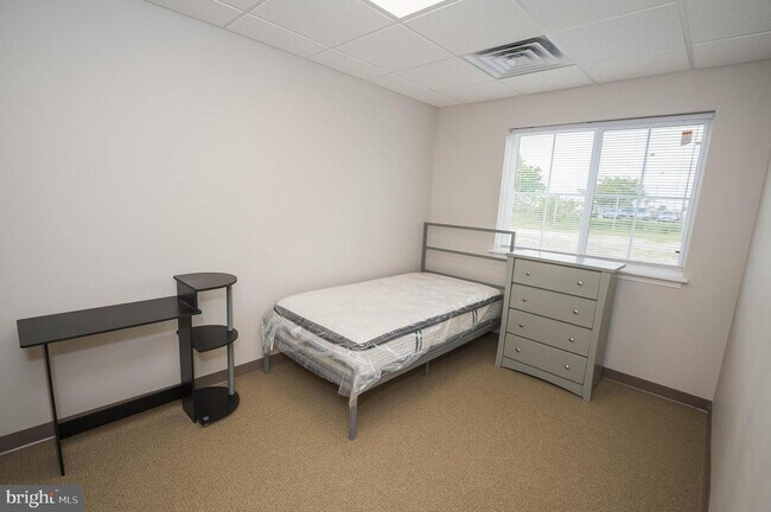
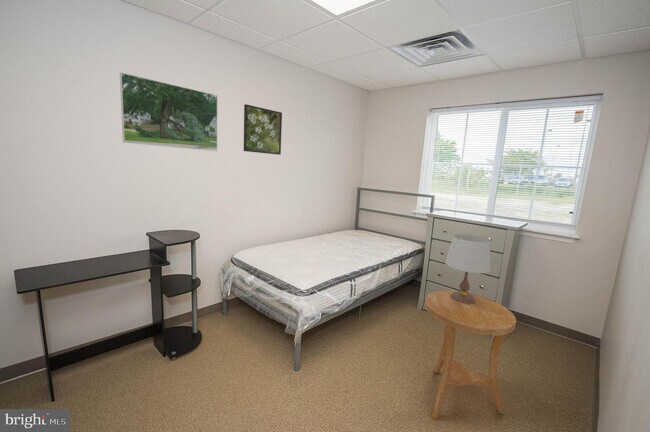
+ table lamp [444,233,492,304]
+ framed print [243,103,283,156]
+ side table [424,290,517,420]
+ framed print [119,72,218,152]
